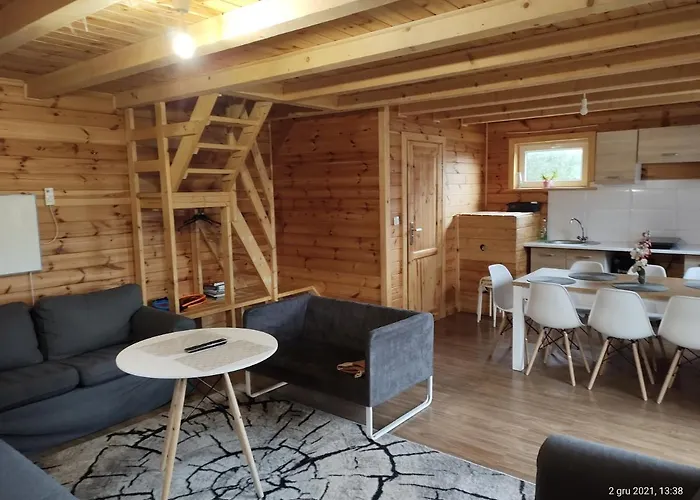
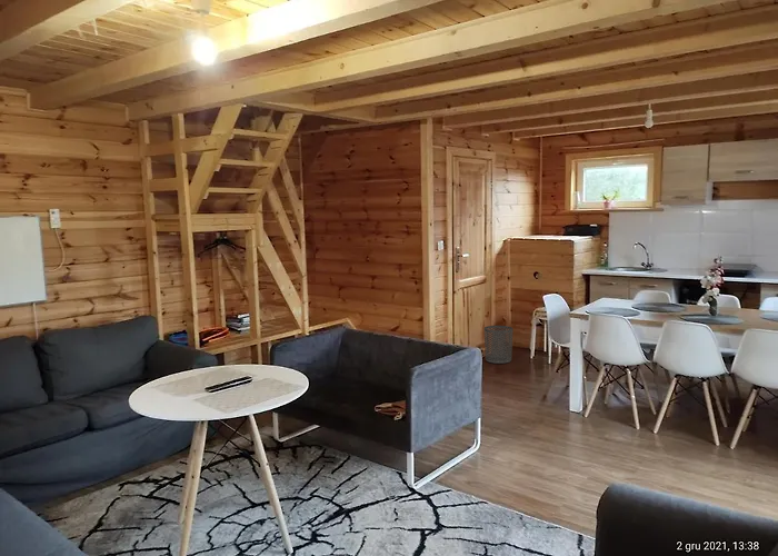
+ waste bin [483,325,513,365]
